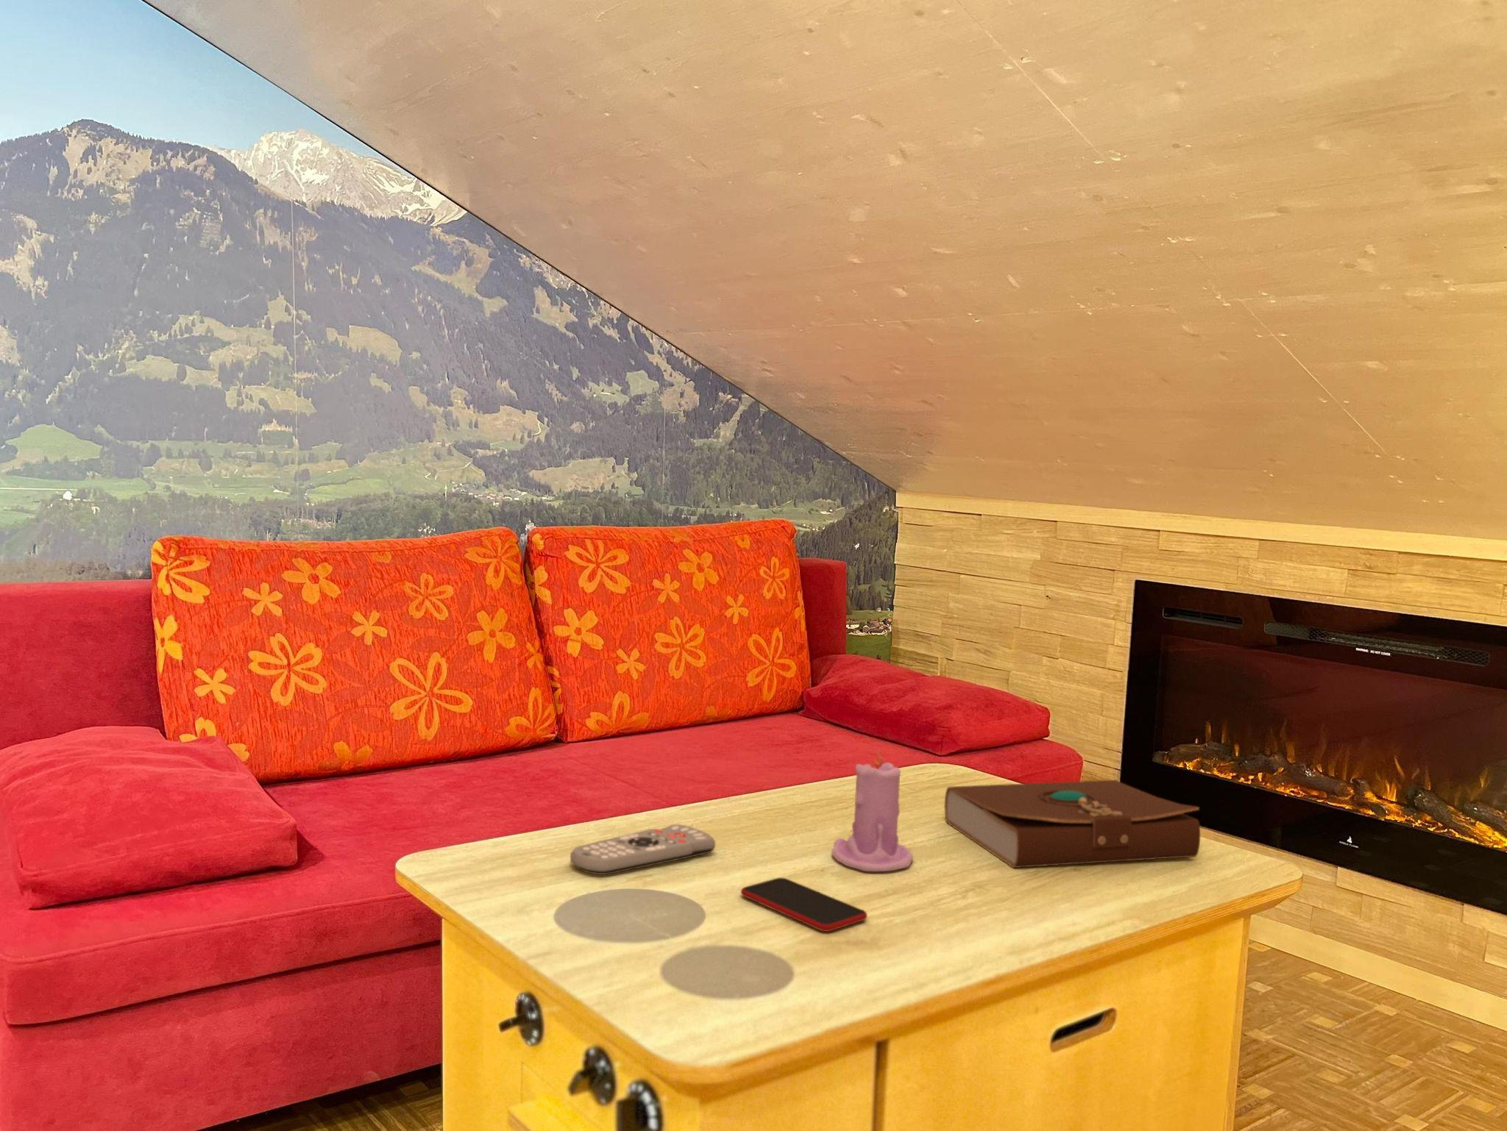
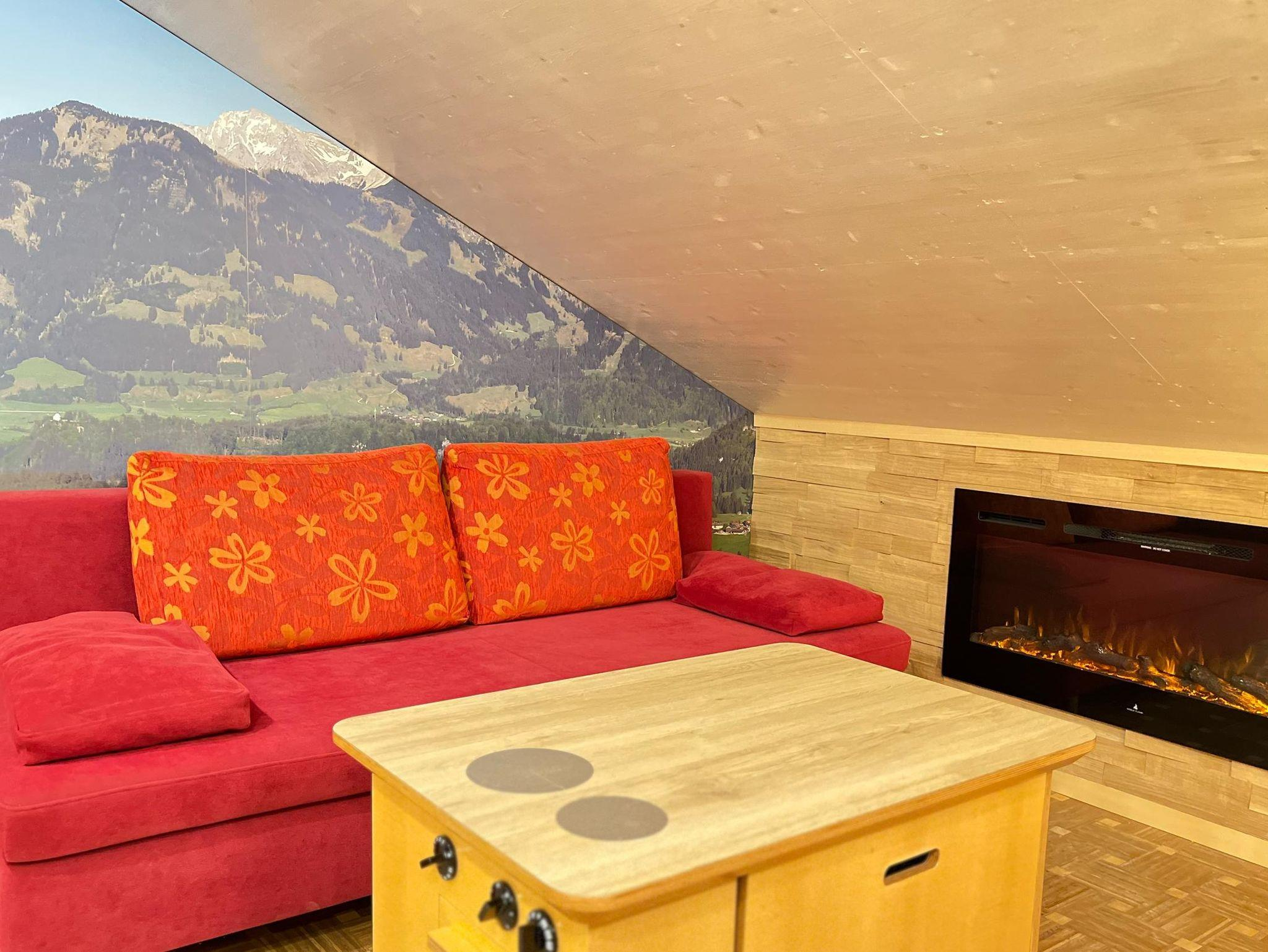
- book [944,779,1200,868]
- candle [831,748,914,872]
- remote control [569,823,715,876]
- smartphone [740,877,869,933]
